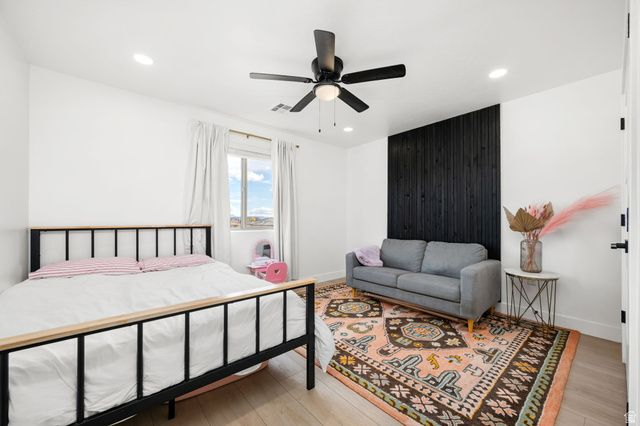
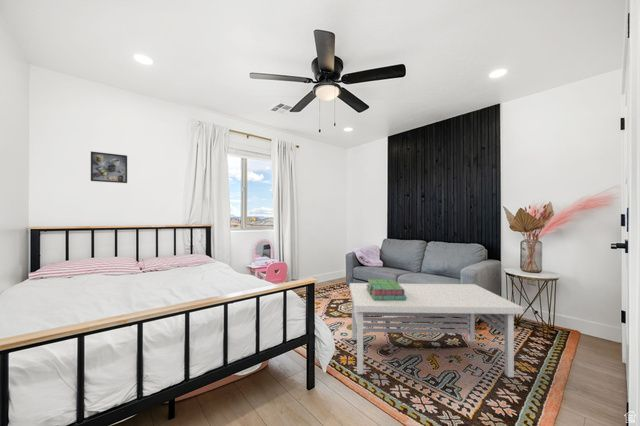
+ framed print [90,151,128,184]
+ coffee table [349,282,524,378]
+ stack of books [366,279,406,301]
